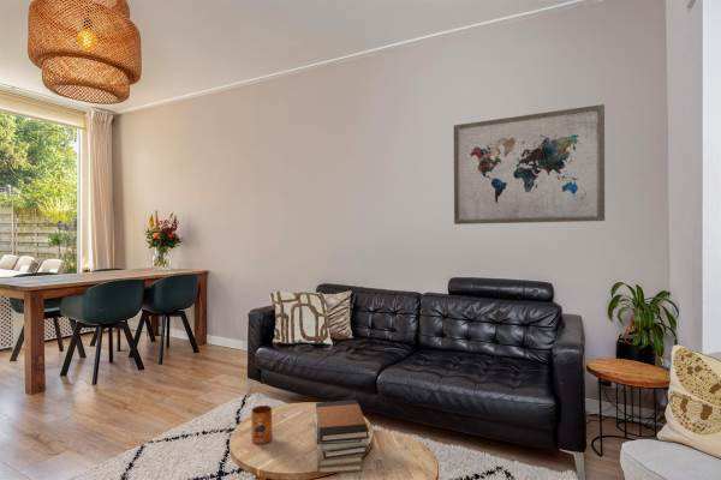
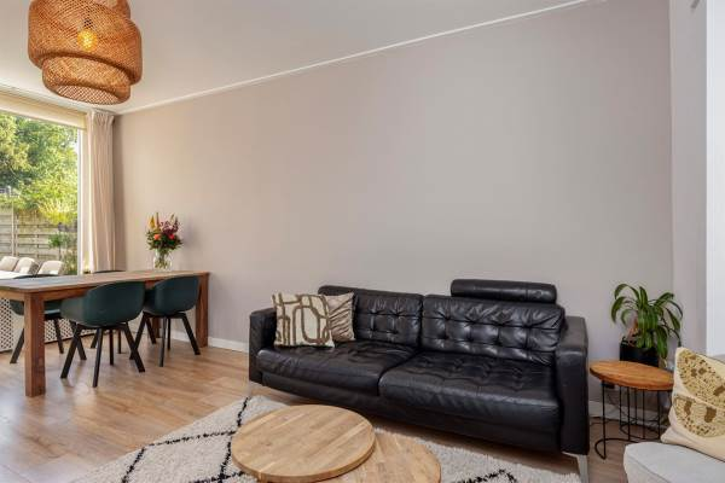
- book stack [312,398,370,475]
- mug [250,404,273,445]
- wall art [453,103,606,226]
